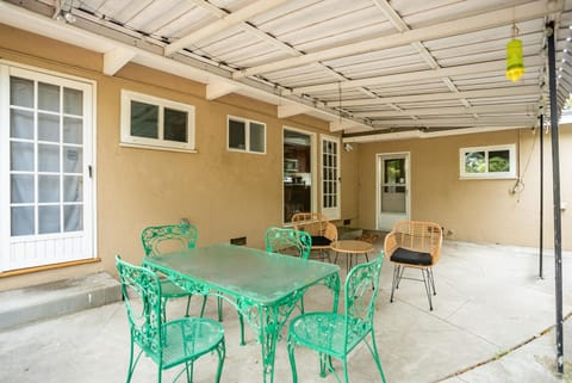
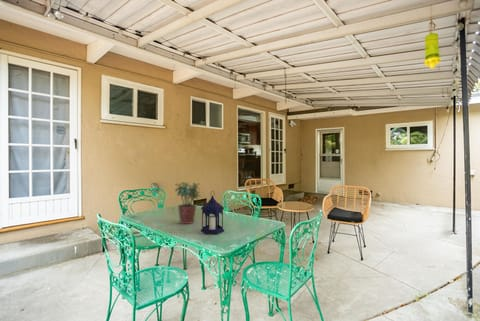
+ potted plant [174,181,202,225]
+ lantern [200,190,225,235]
